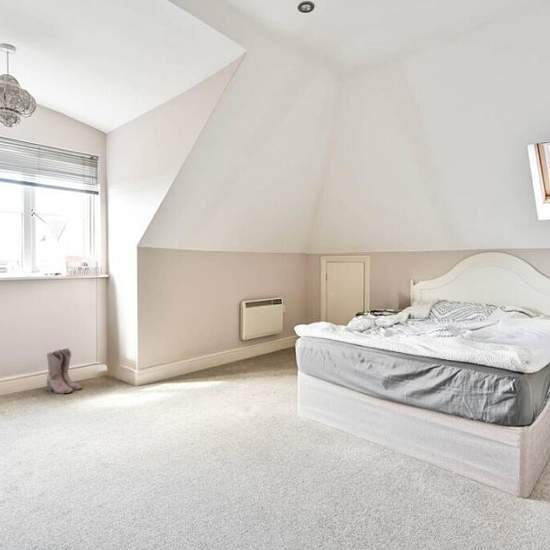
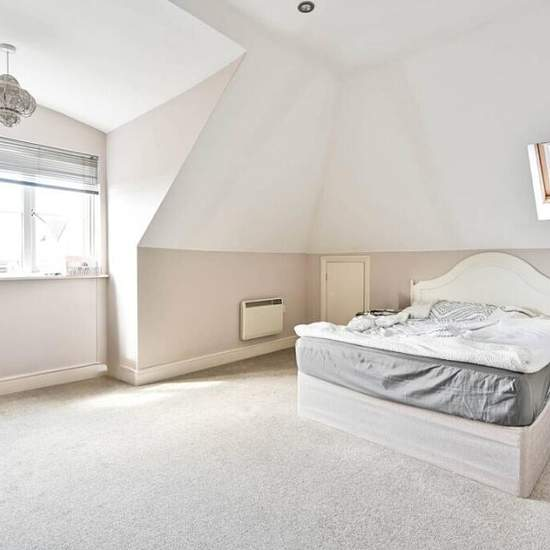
- boots [46,347,83,395]
